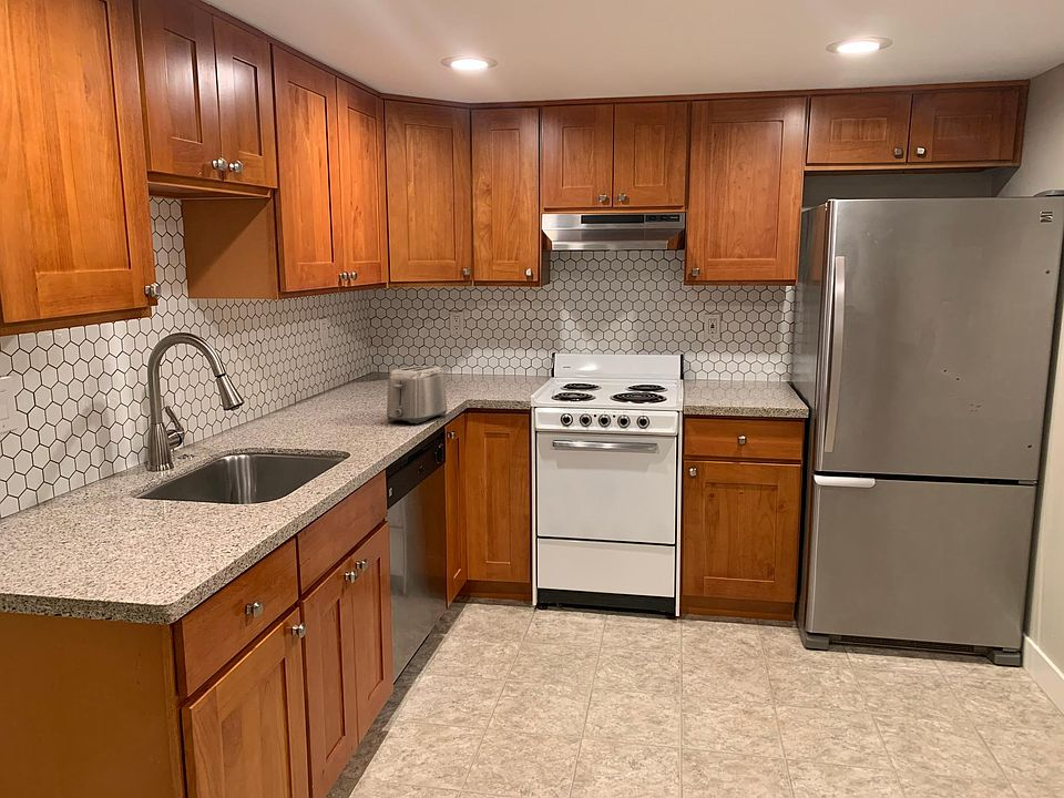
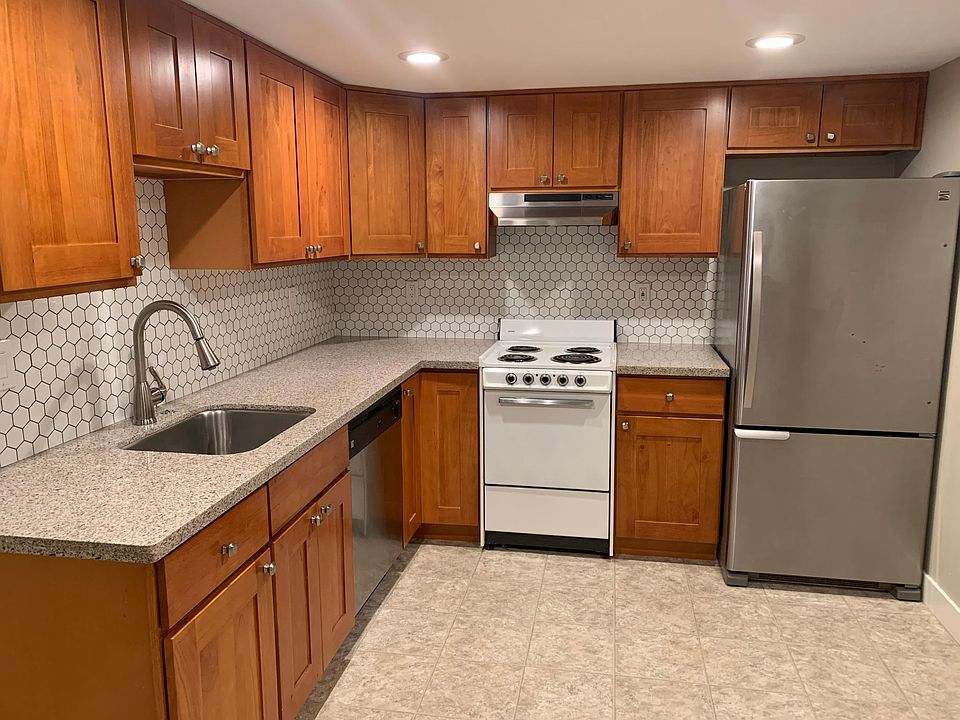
- toaster [386,365,448,424]
